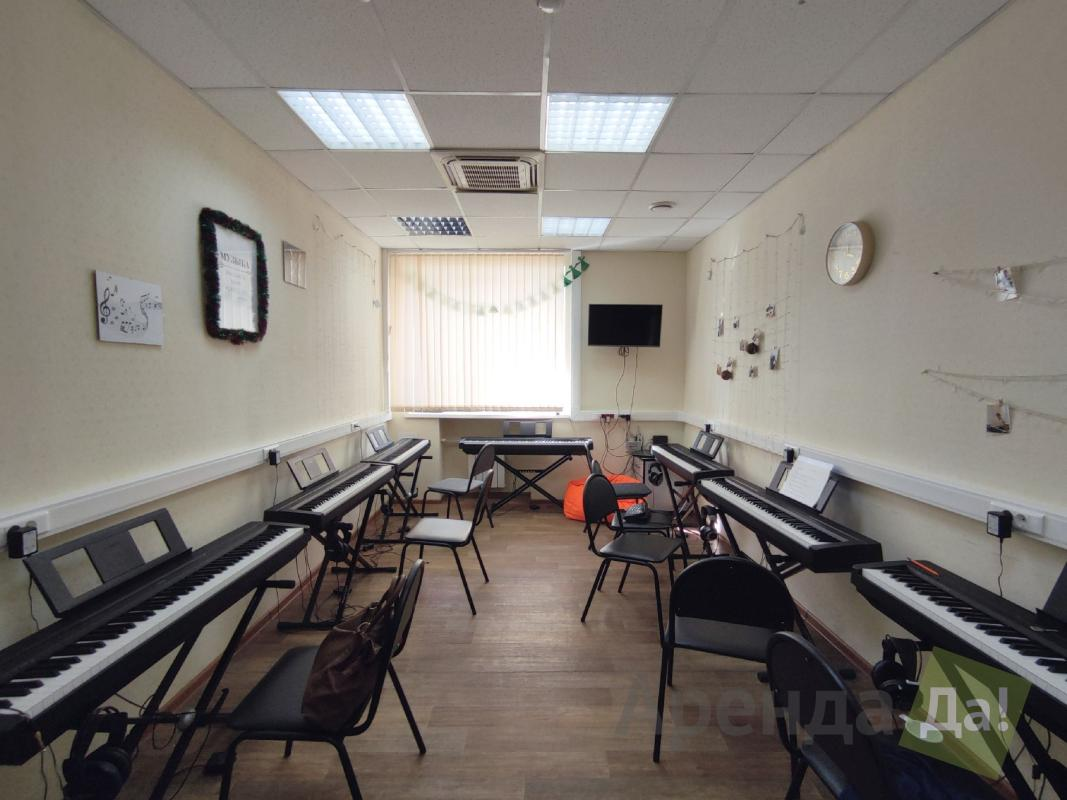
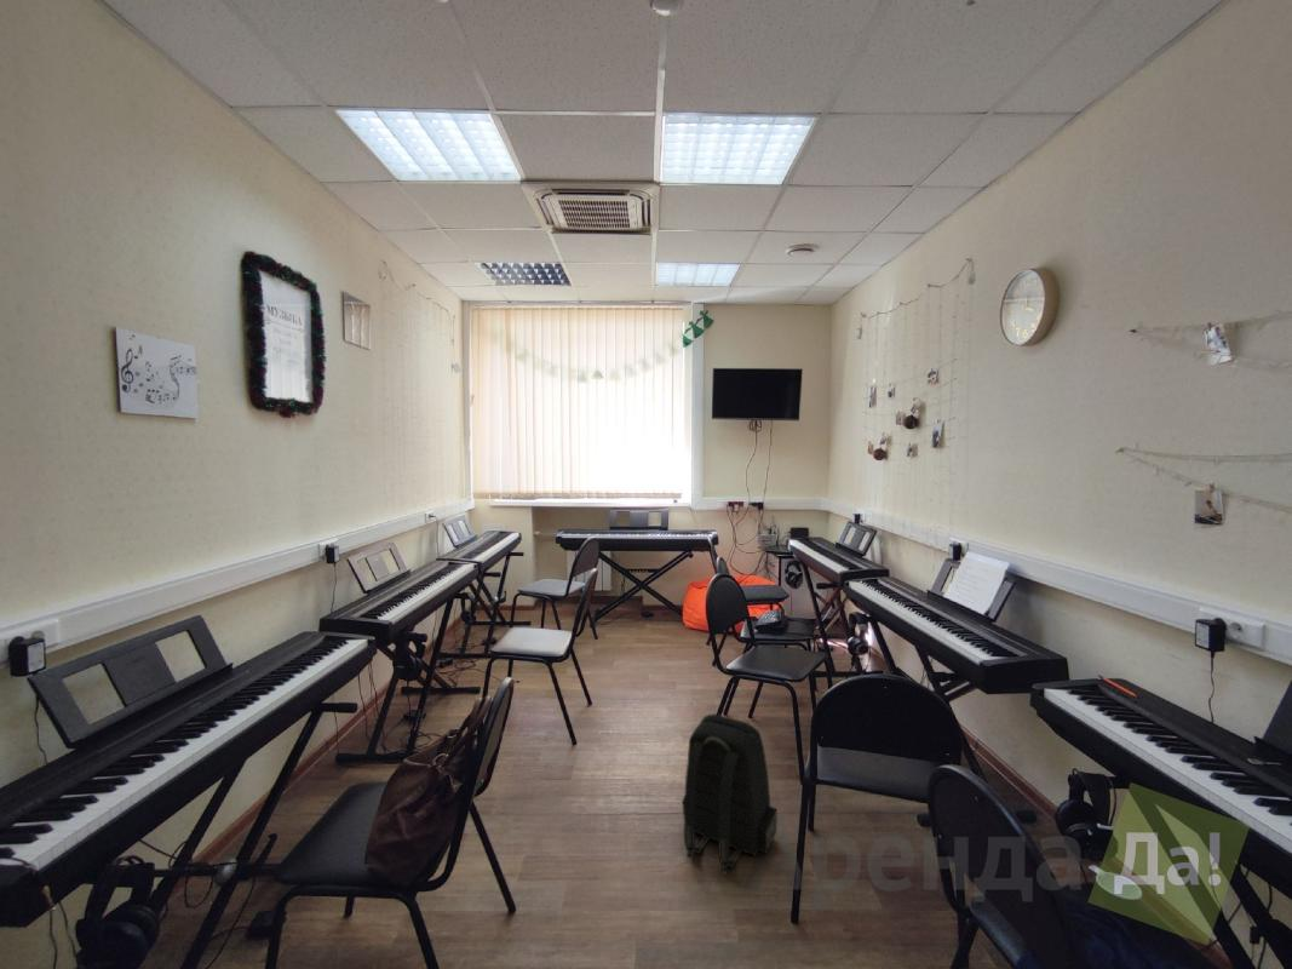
+ backpack [682,713,777,876]
